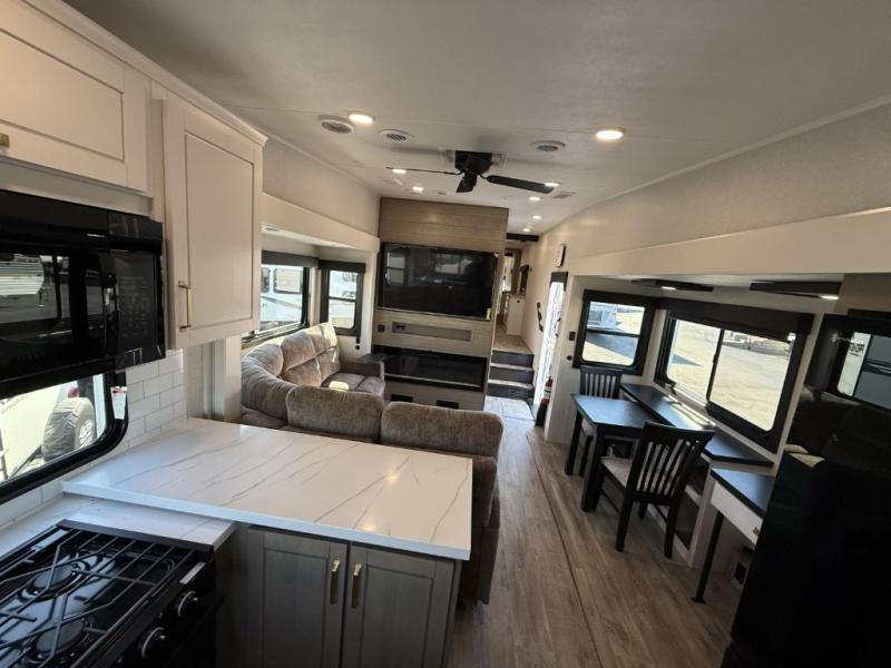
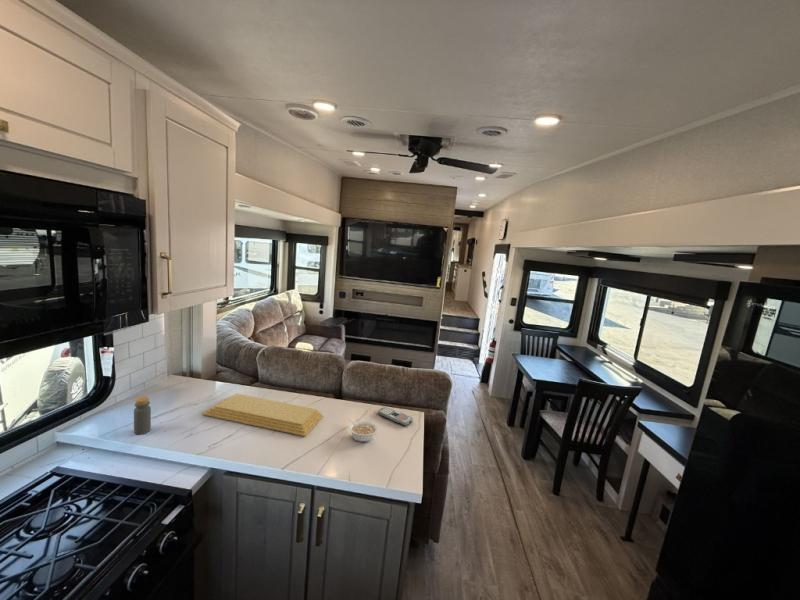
+ legume [347,418,379,443]
+ cutting board [201,392,324,438]
+ remote control [377,406,414,427]
+ bottle [133,396,152,435]
